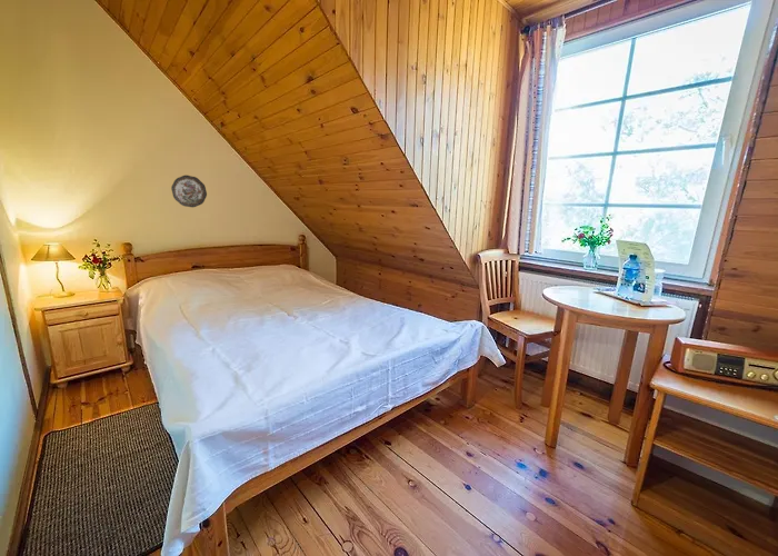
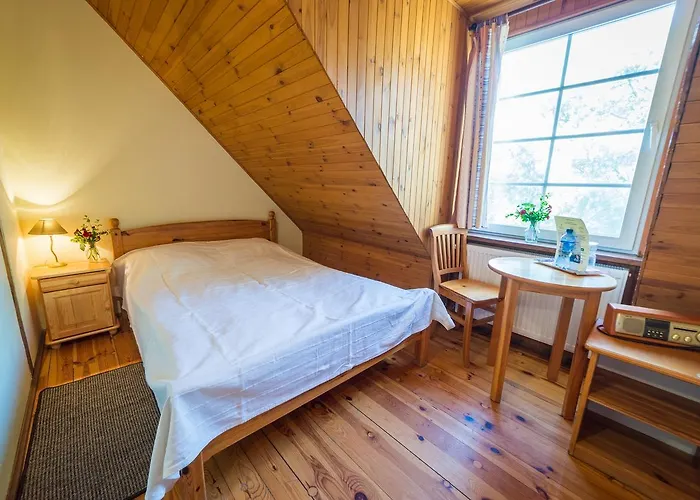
- decorative plate [170,175,208,208]
